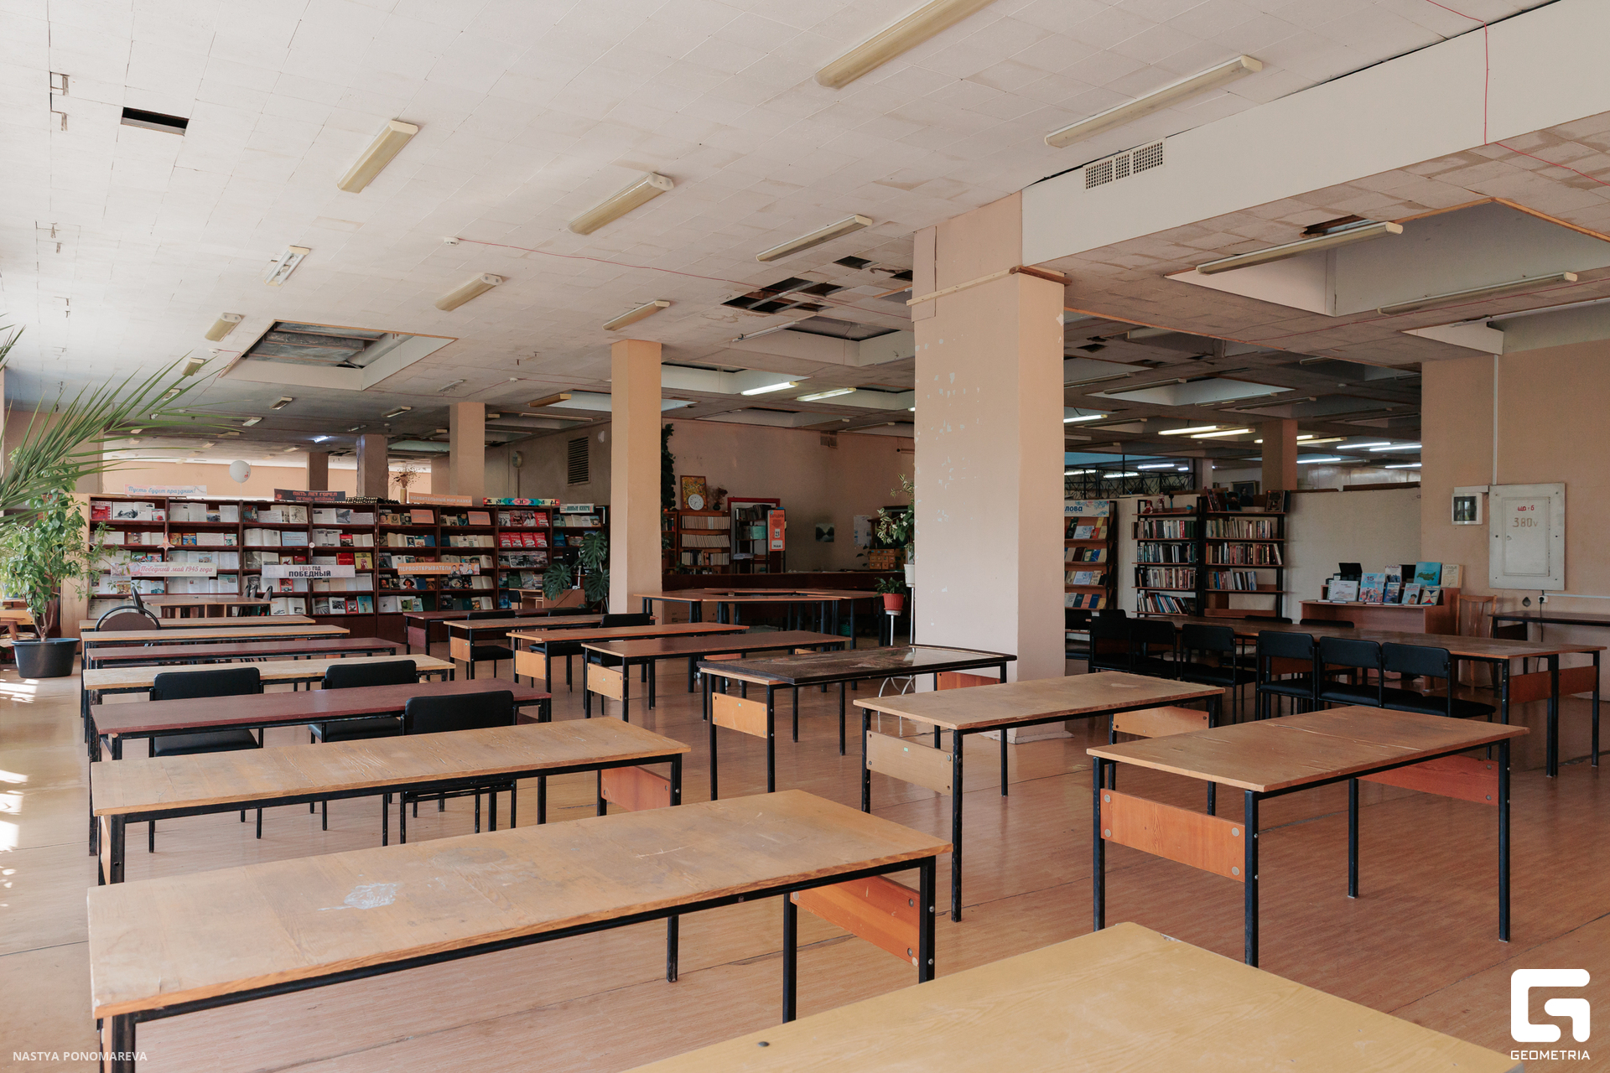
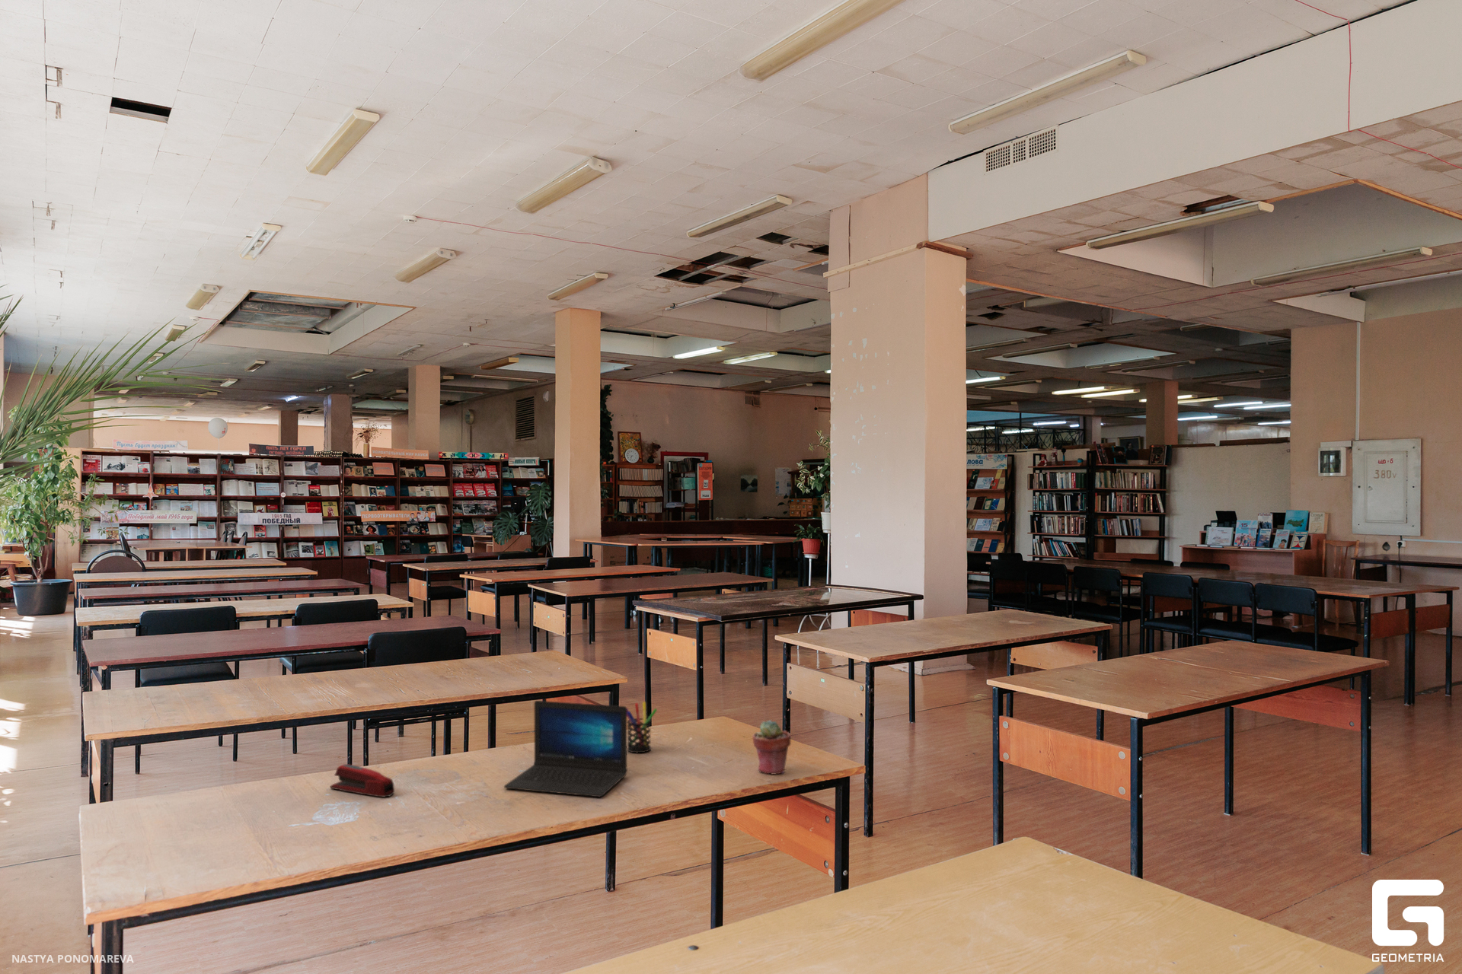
+ pen holder [627,701,658,753]
+ potted succulent [752,719,791,775]
+ stapler [329,763,395,798]
+ laptop [504,700,628,798]
